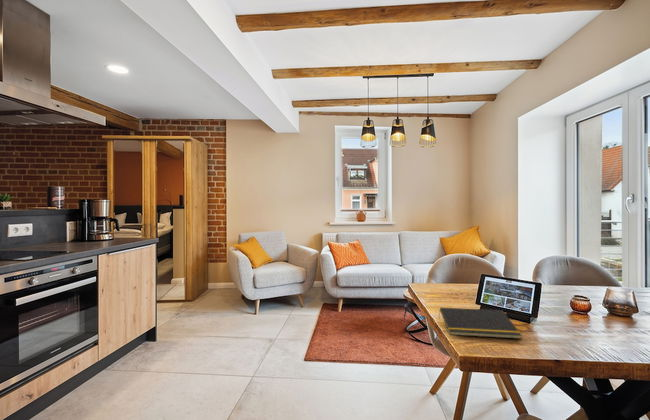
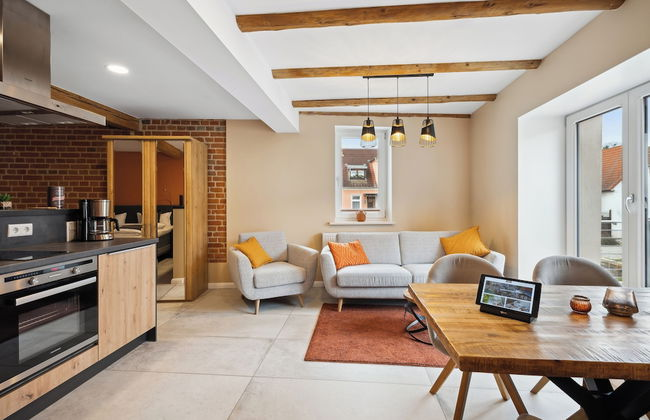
- notepad [437,307,523,340]
